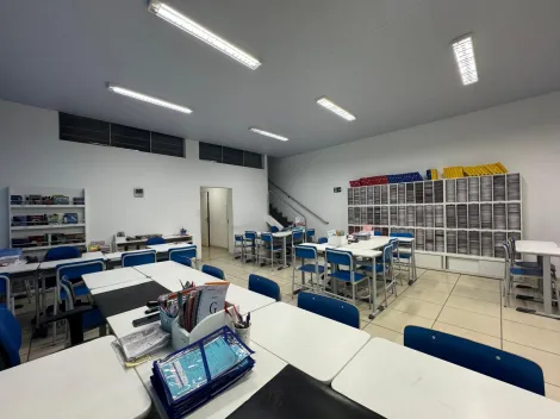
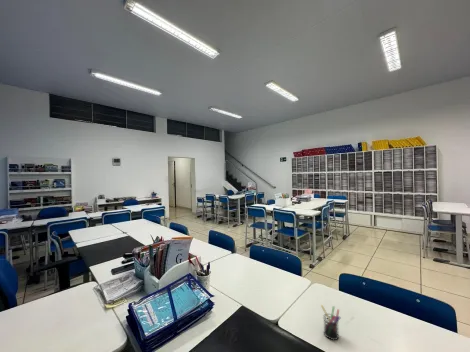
+ pen holder [320,304,341,341]
